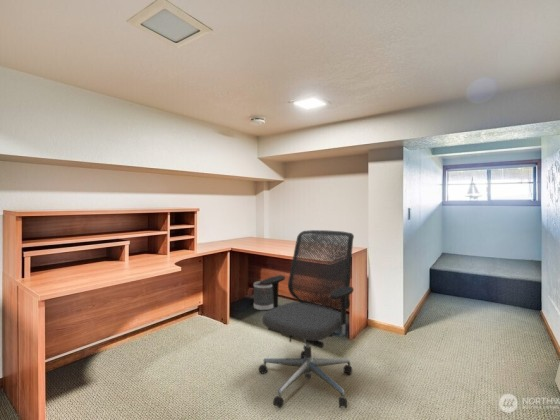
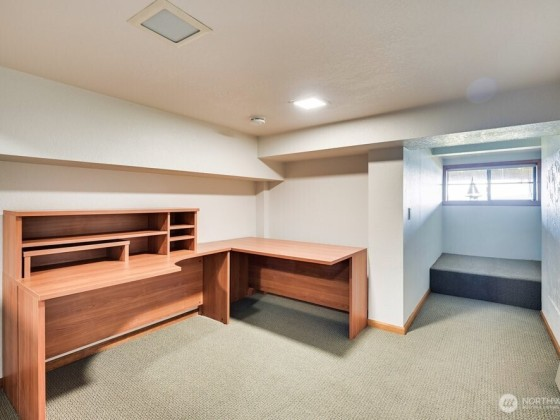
- wastebasket [253,280,274,311]
- office chair [257,229,355,409]
